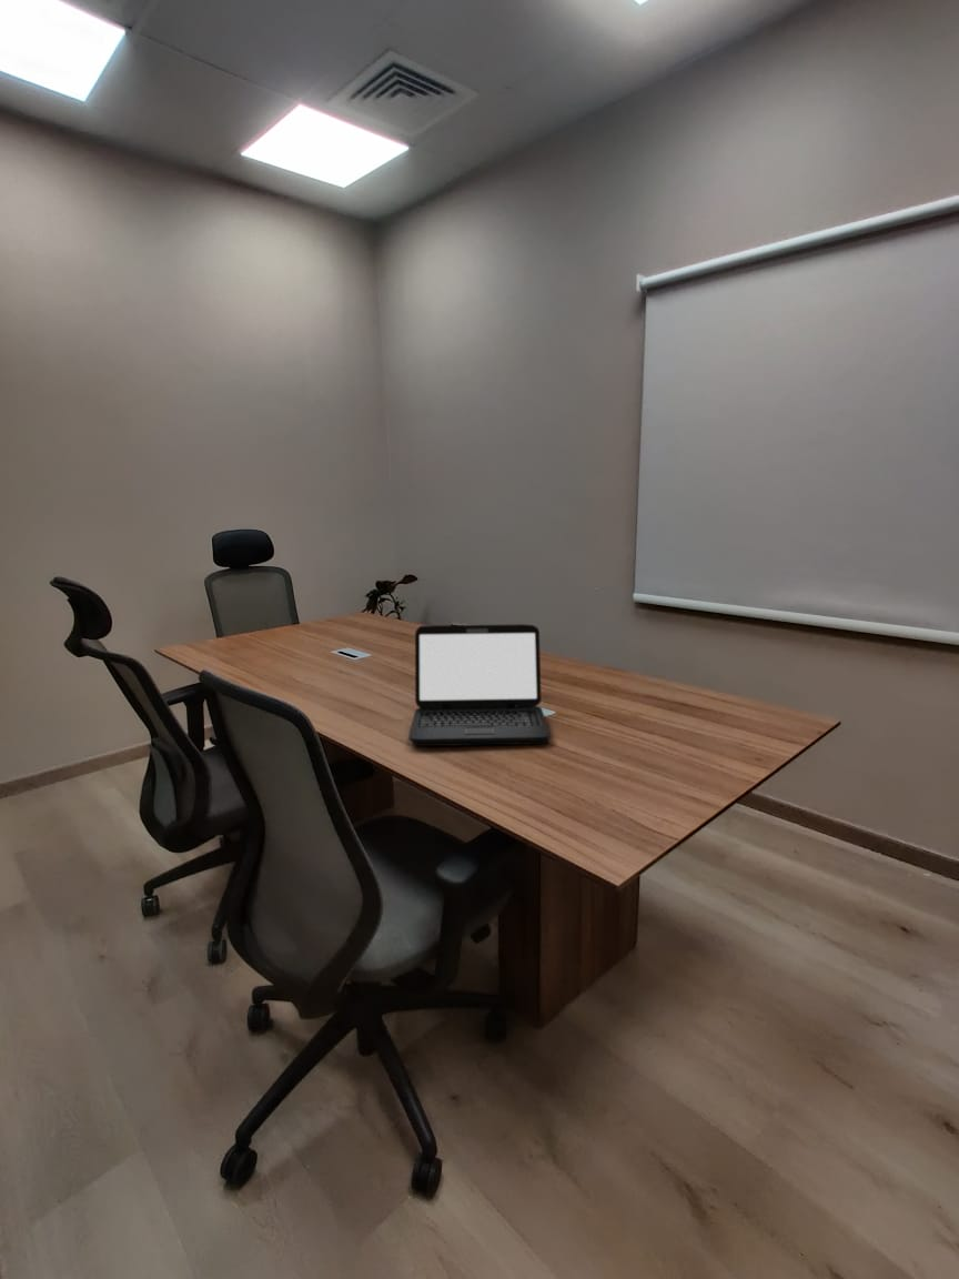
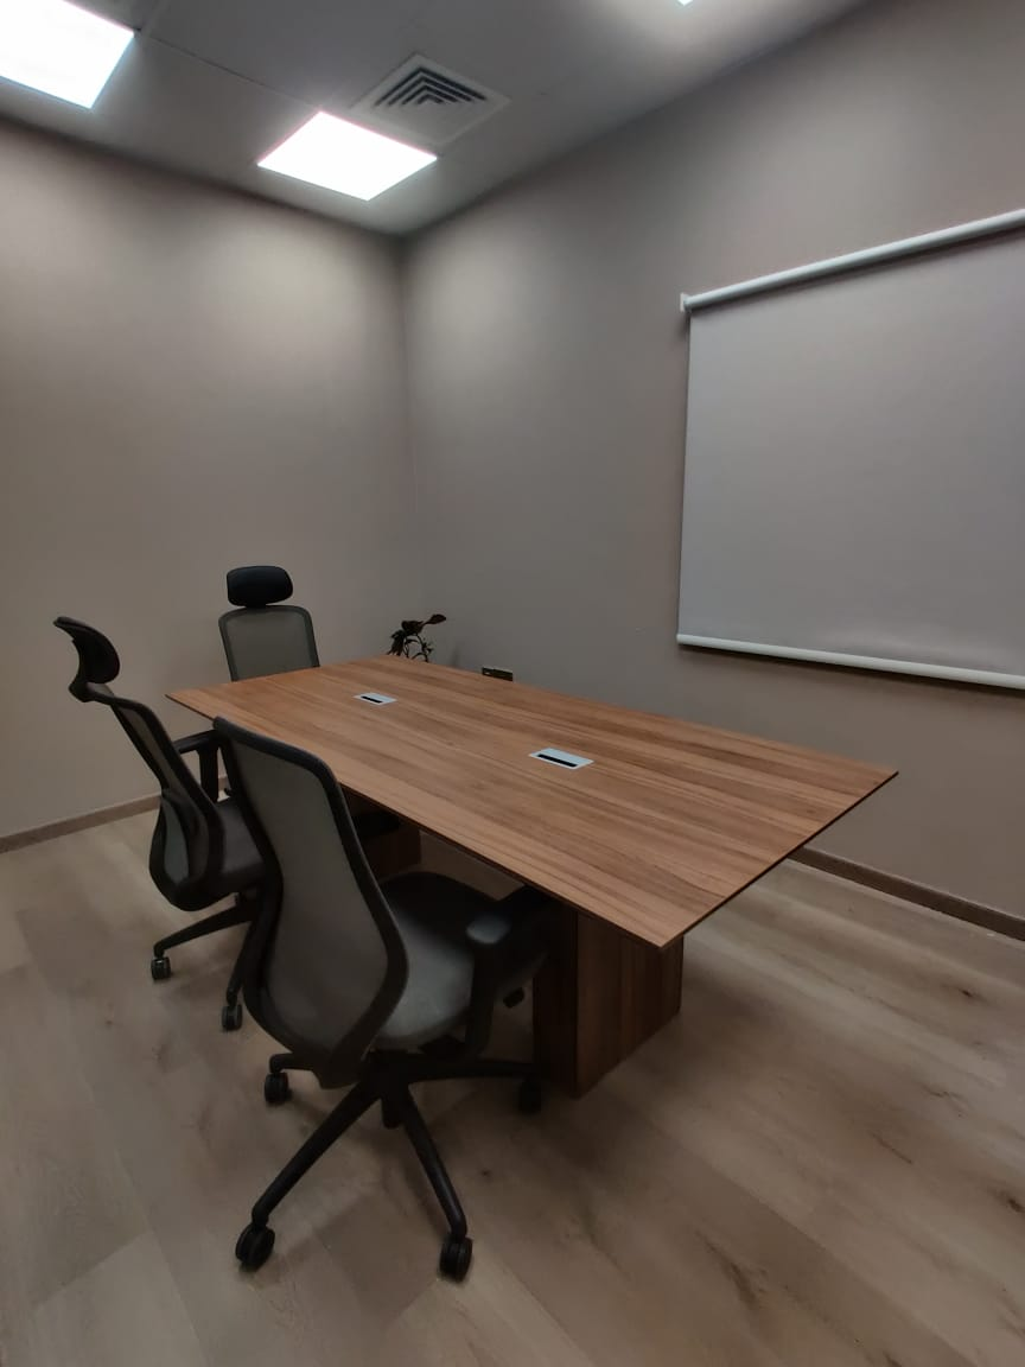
- laptop [408,623,552,747]
